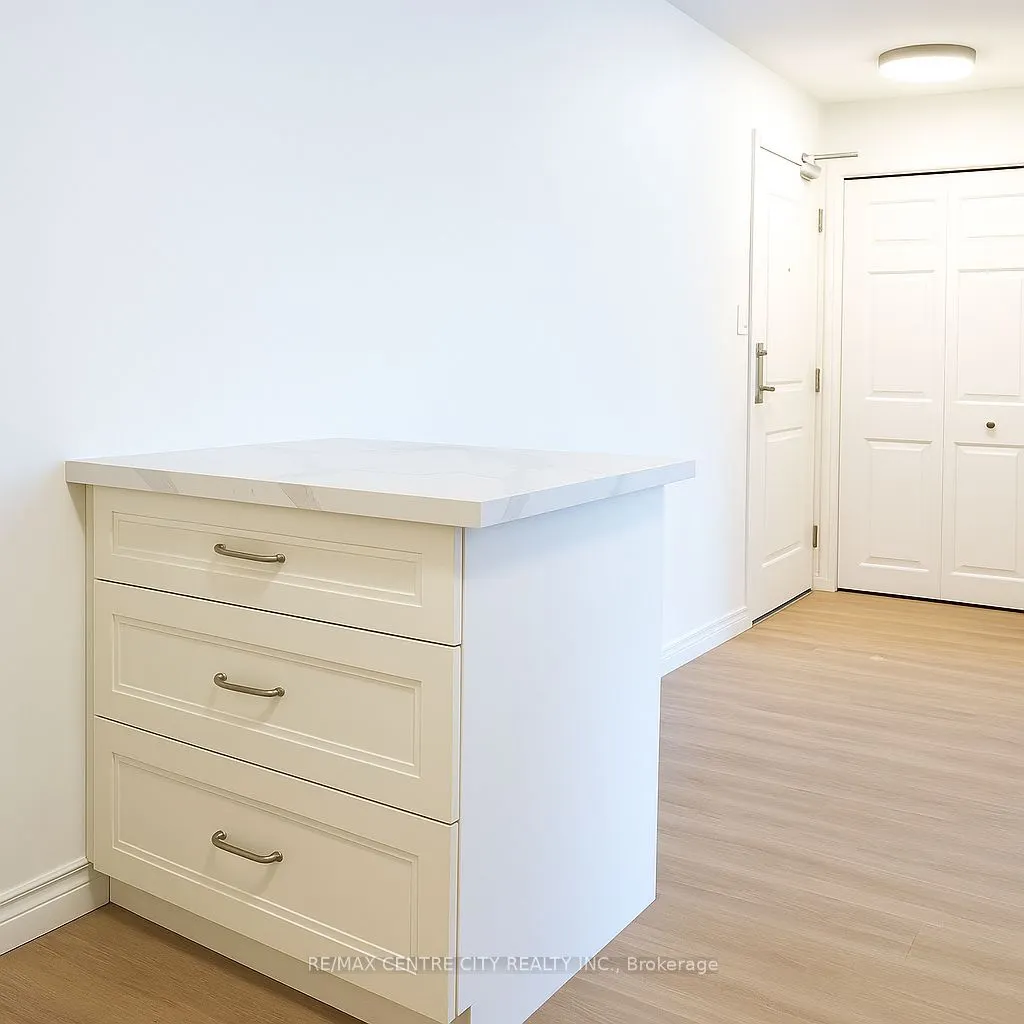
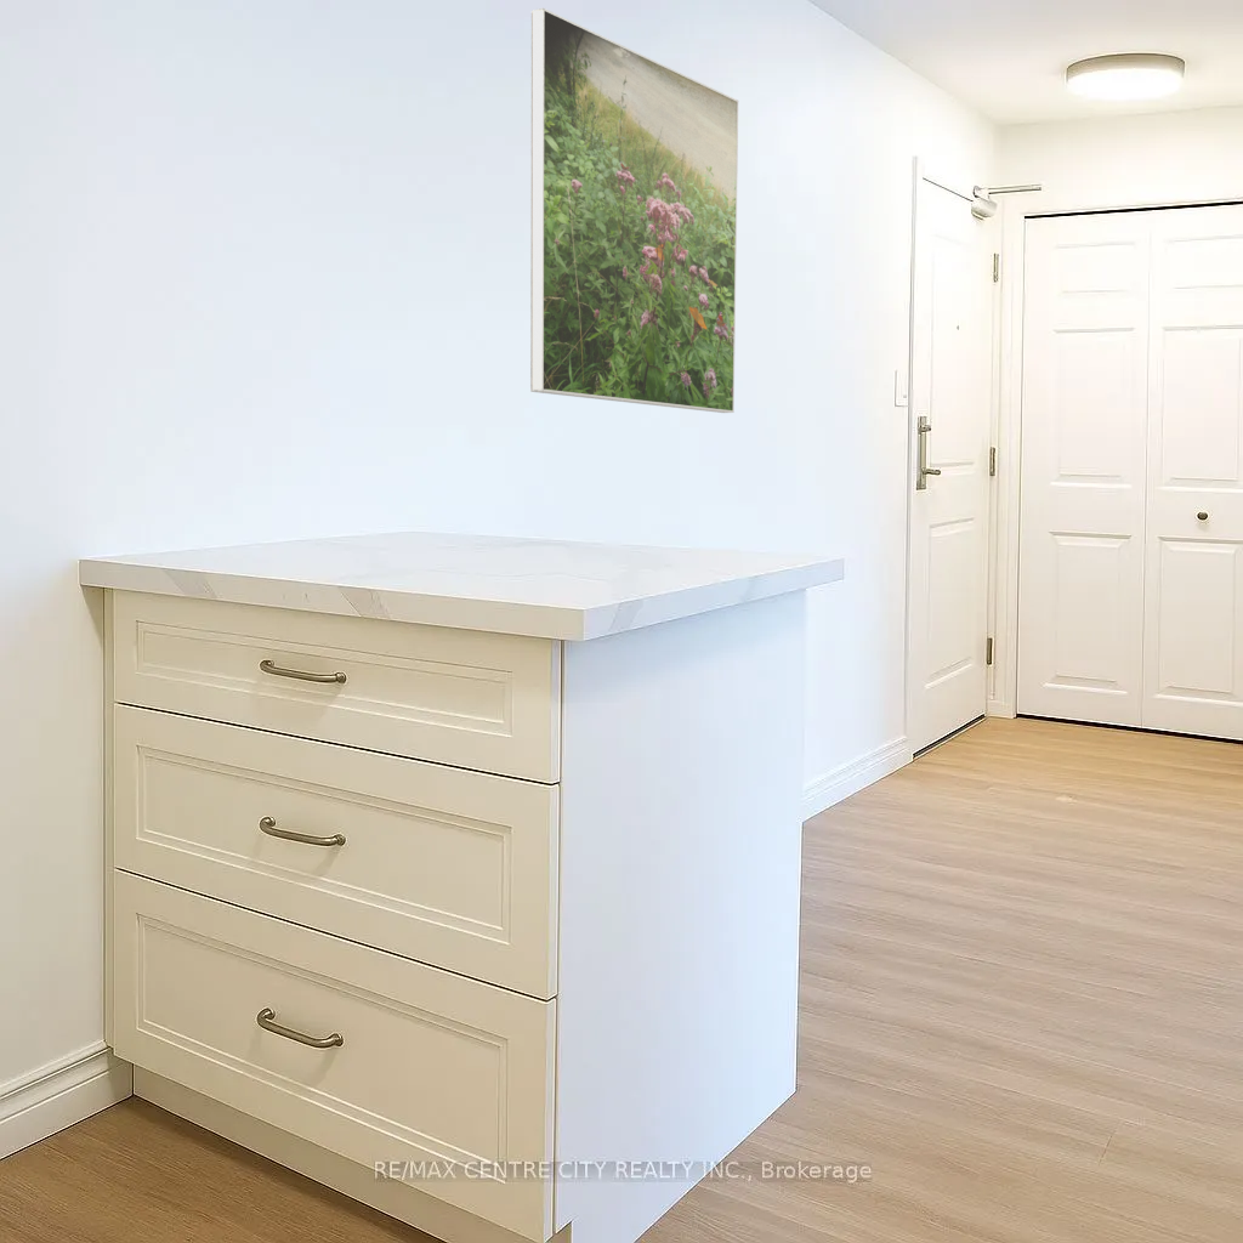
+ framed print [529,7,739,414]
